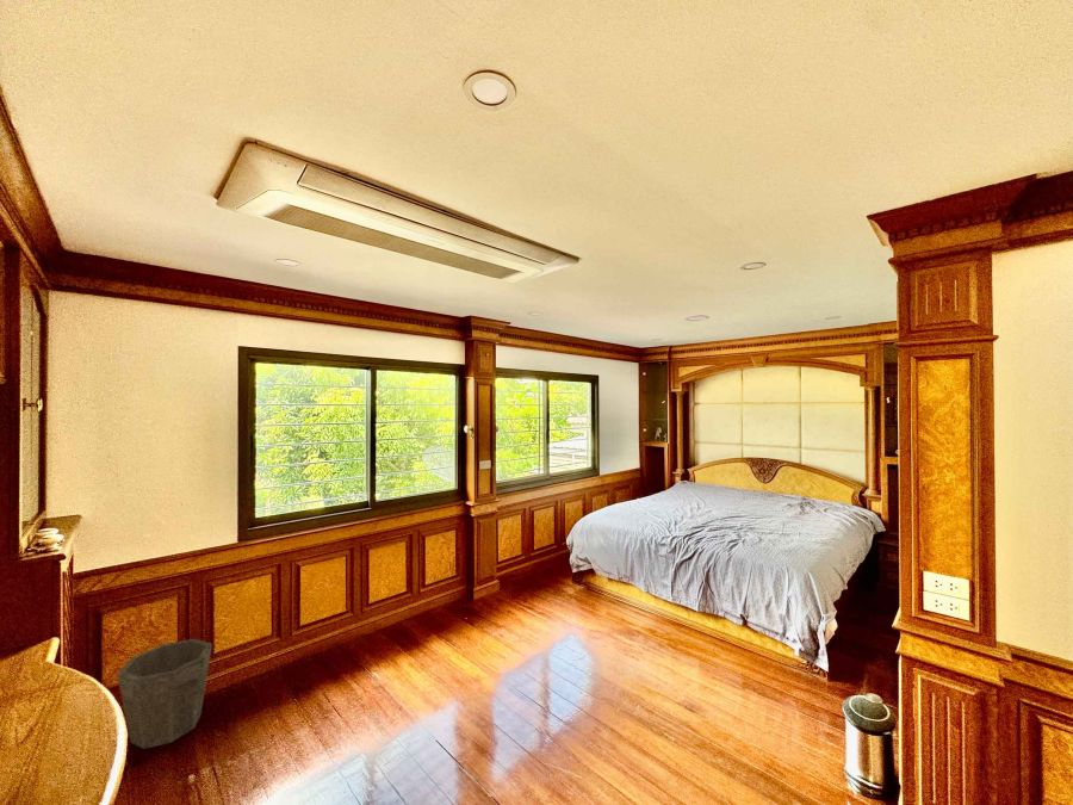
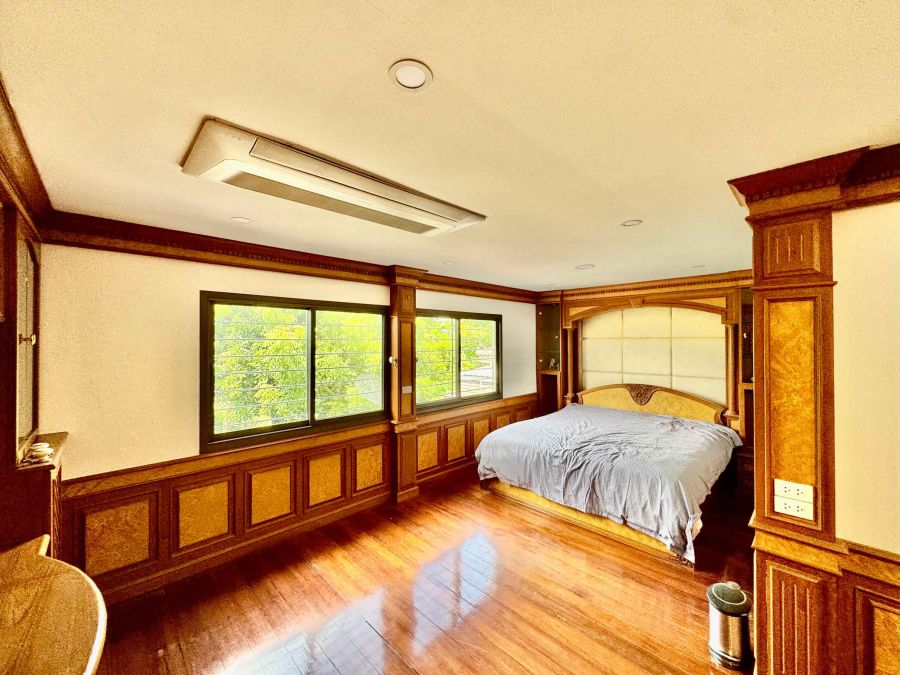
- waste bin [116,638,213,750]
